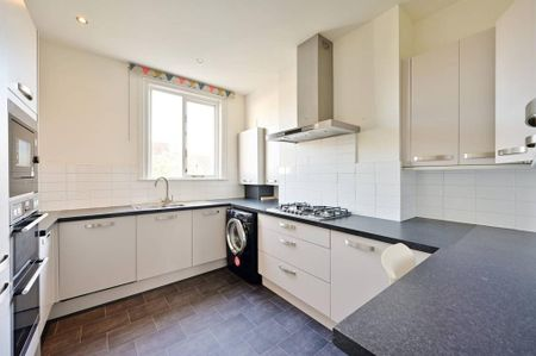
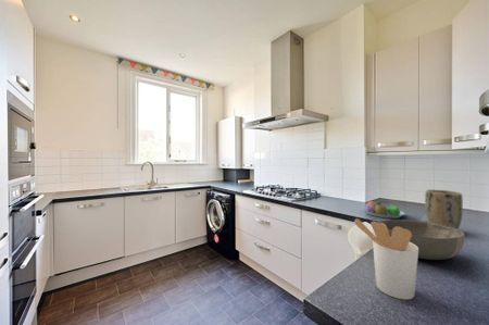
+ fruit bowl [363,200,406,220]
+ utensil holder [353,217,419,301]
+ plant pot [424,189,464,229]
+ bowl [378,218,466,261]
